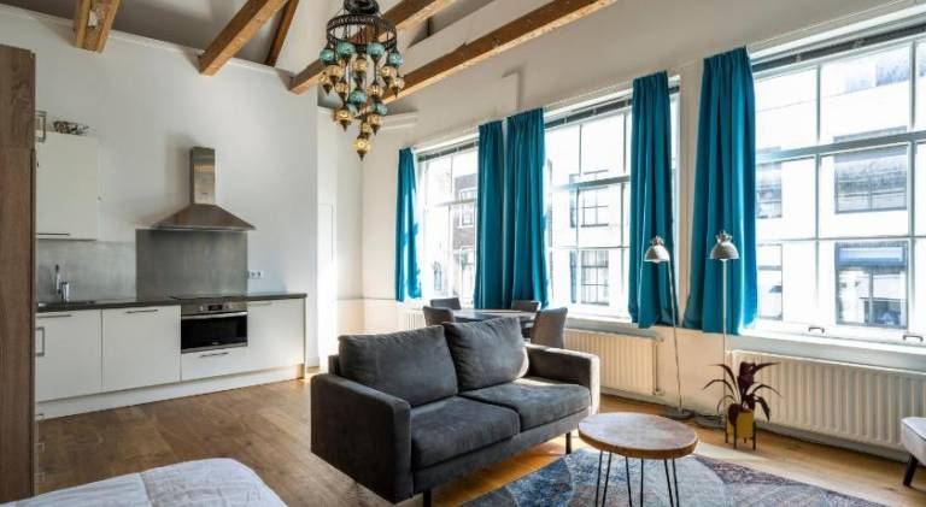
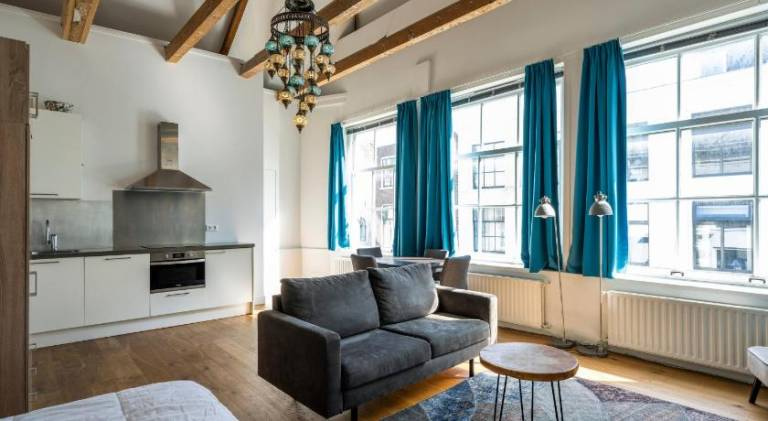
- house plant [701,360,783,452]
